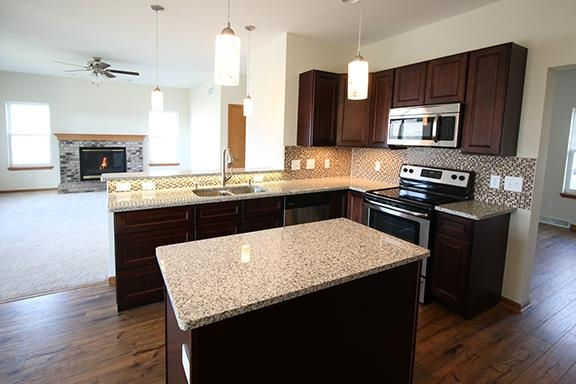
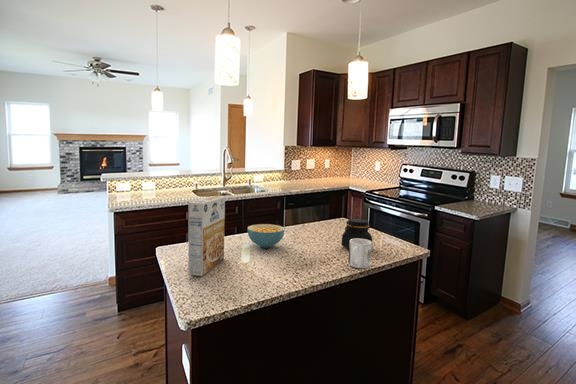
+ mug [347,238,373,269]
+ cereal bowl [247,223,285,249]
+ jar [341,217,373,249]
+ cereal box [187,195,226,277]
